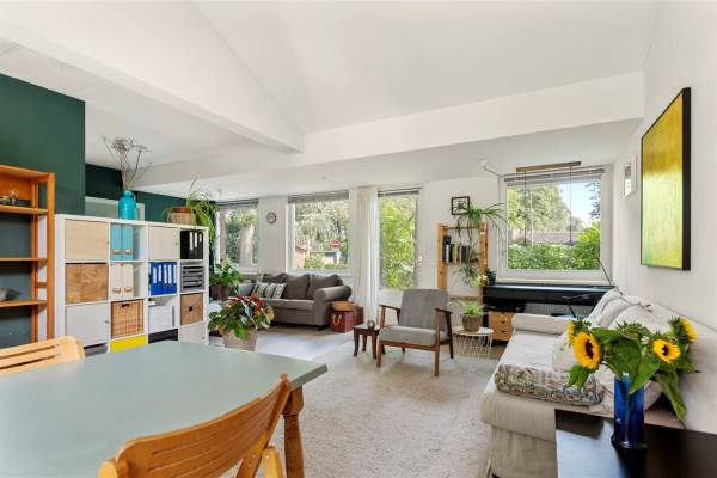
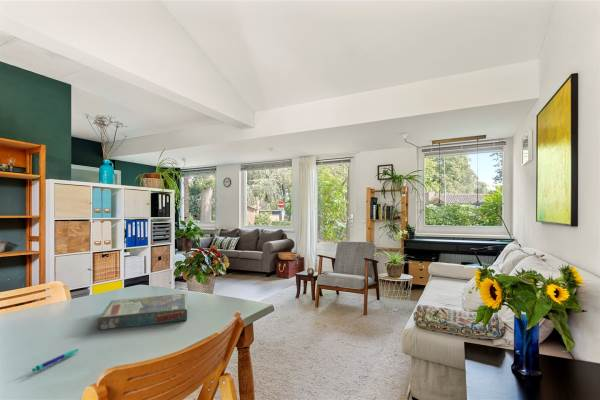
+ pen [31,348,80,373]
+ board game [97,293,188,331]
